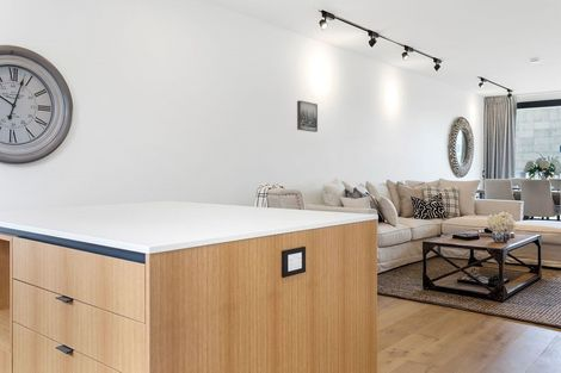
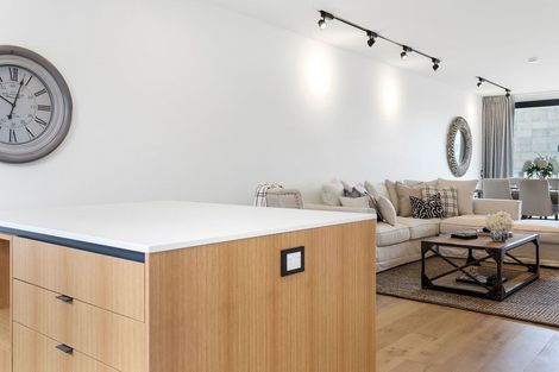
- wall art [296,100,319,133]
